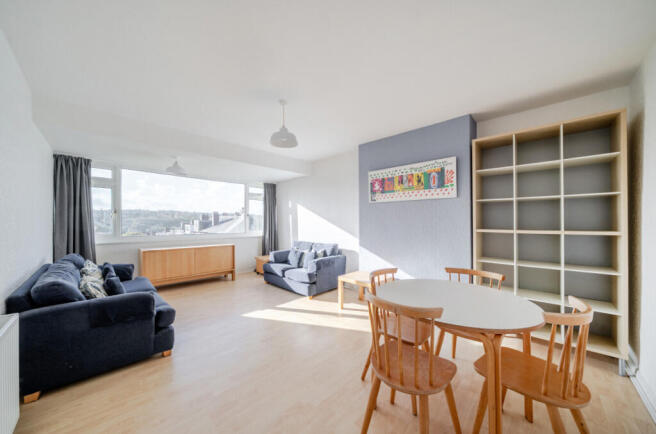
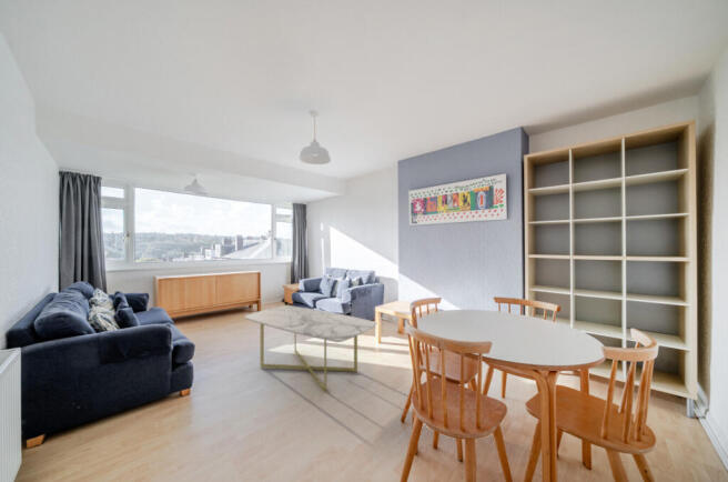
+ coffee table [243,304,378,394]
